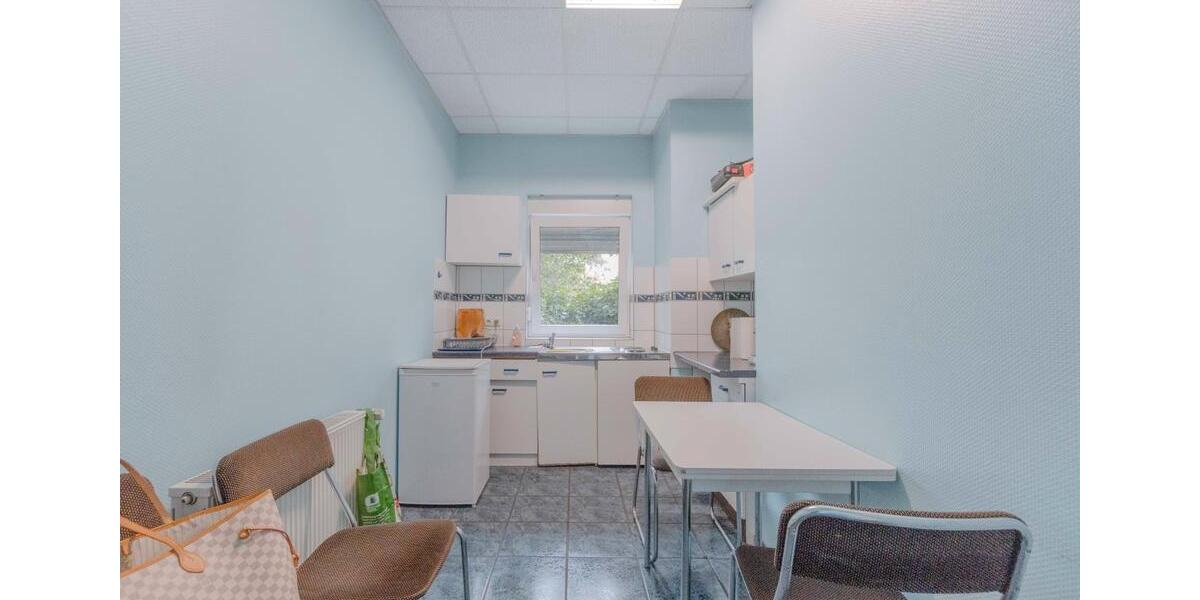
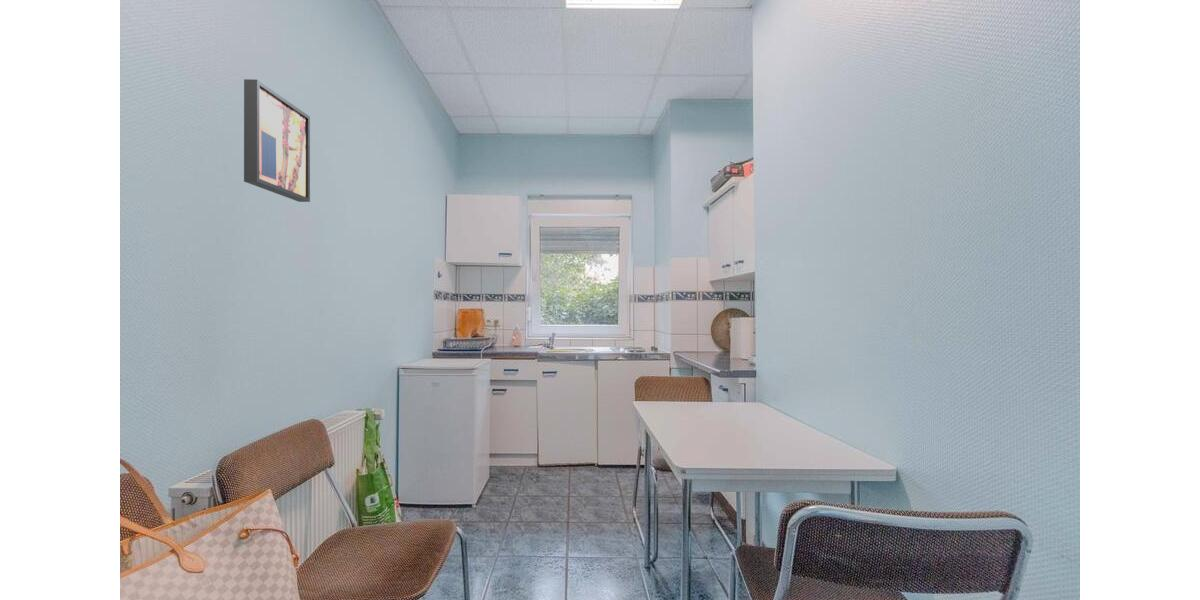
+ wall art [243,78,311,203]
